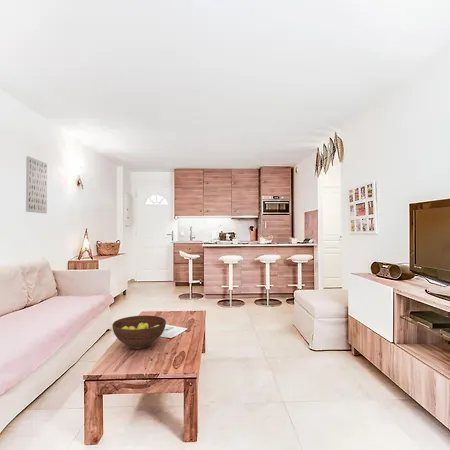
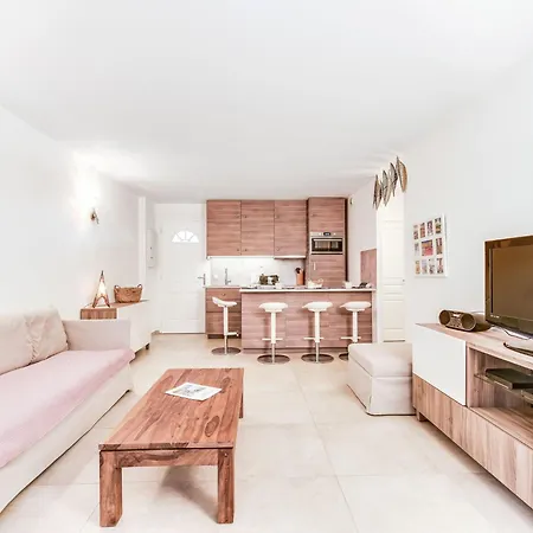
- fruit bowl [111,314,167,350]
- wall art [25,155,48,214]
